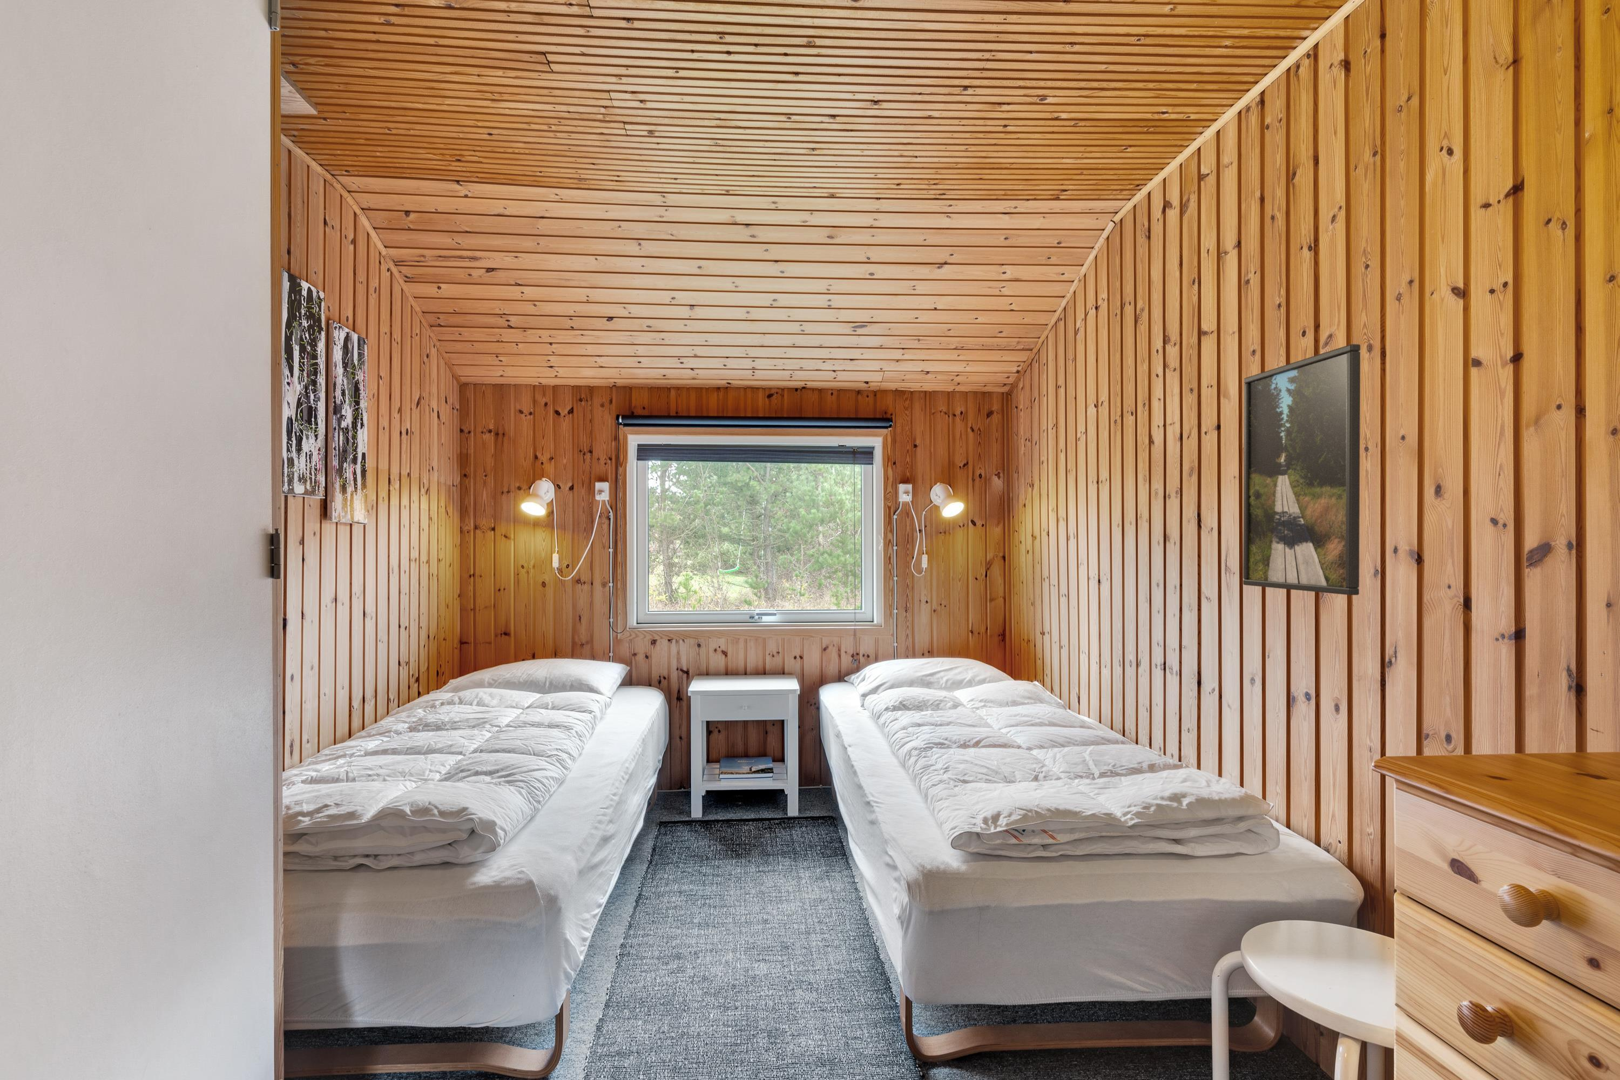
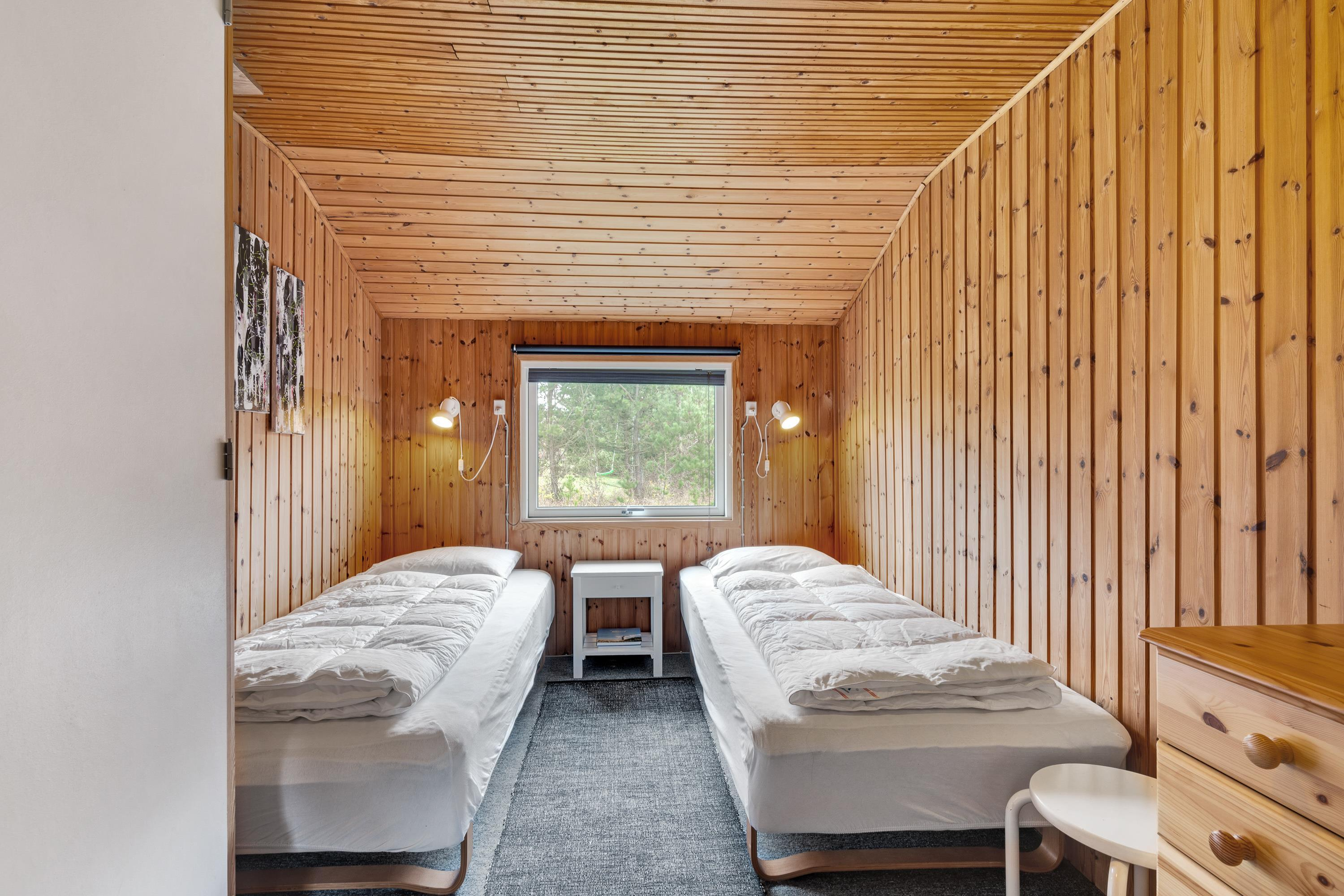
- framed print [1243,344,1361,595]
